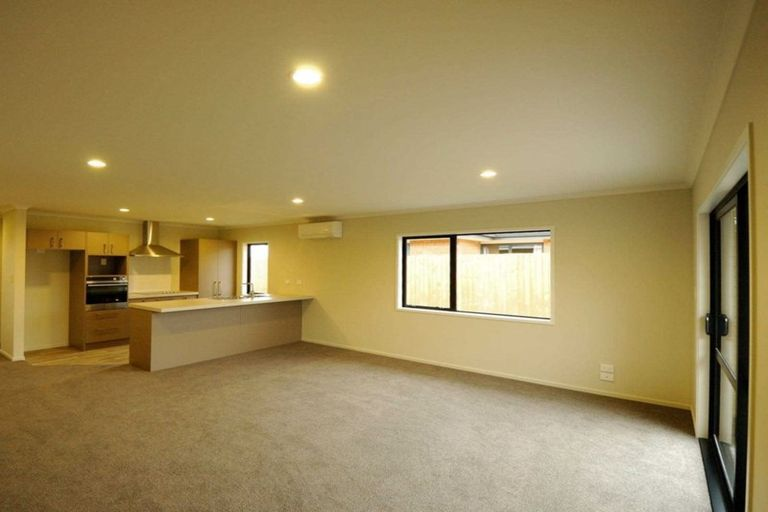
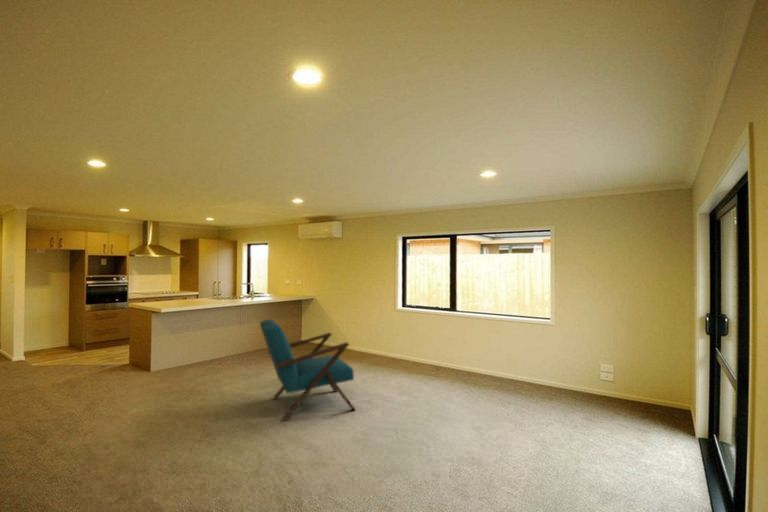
+ armchair [259,318,356,422]
